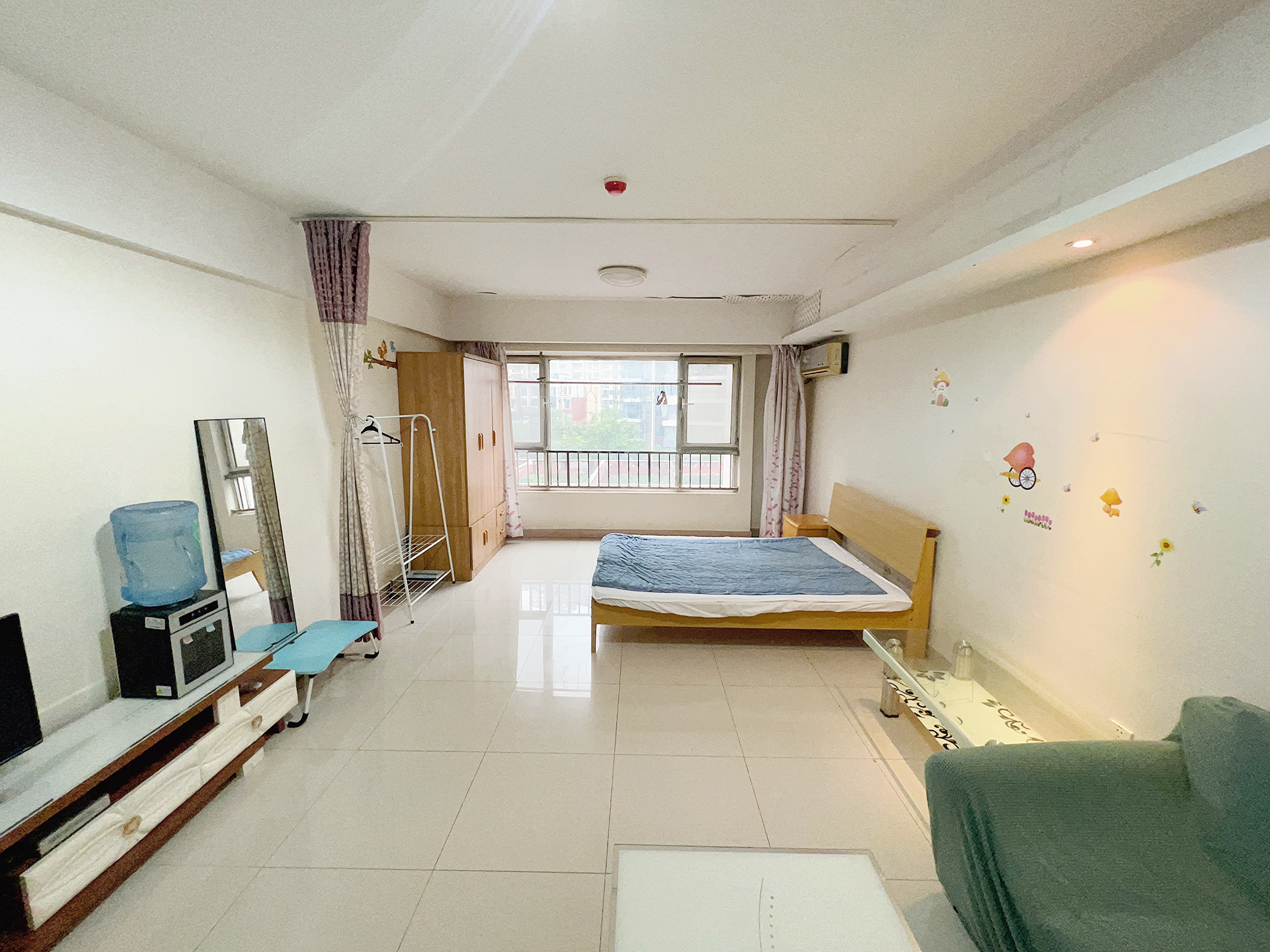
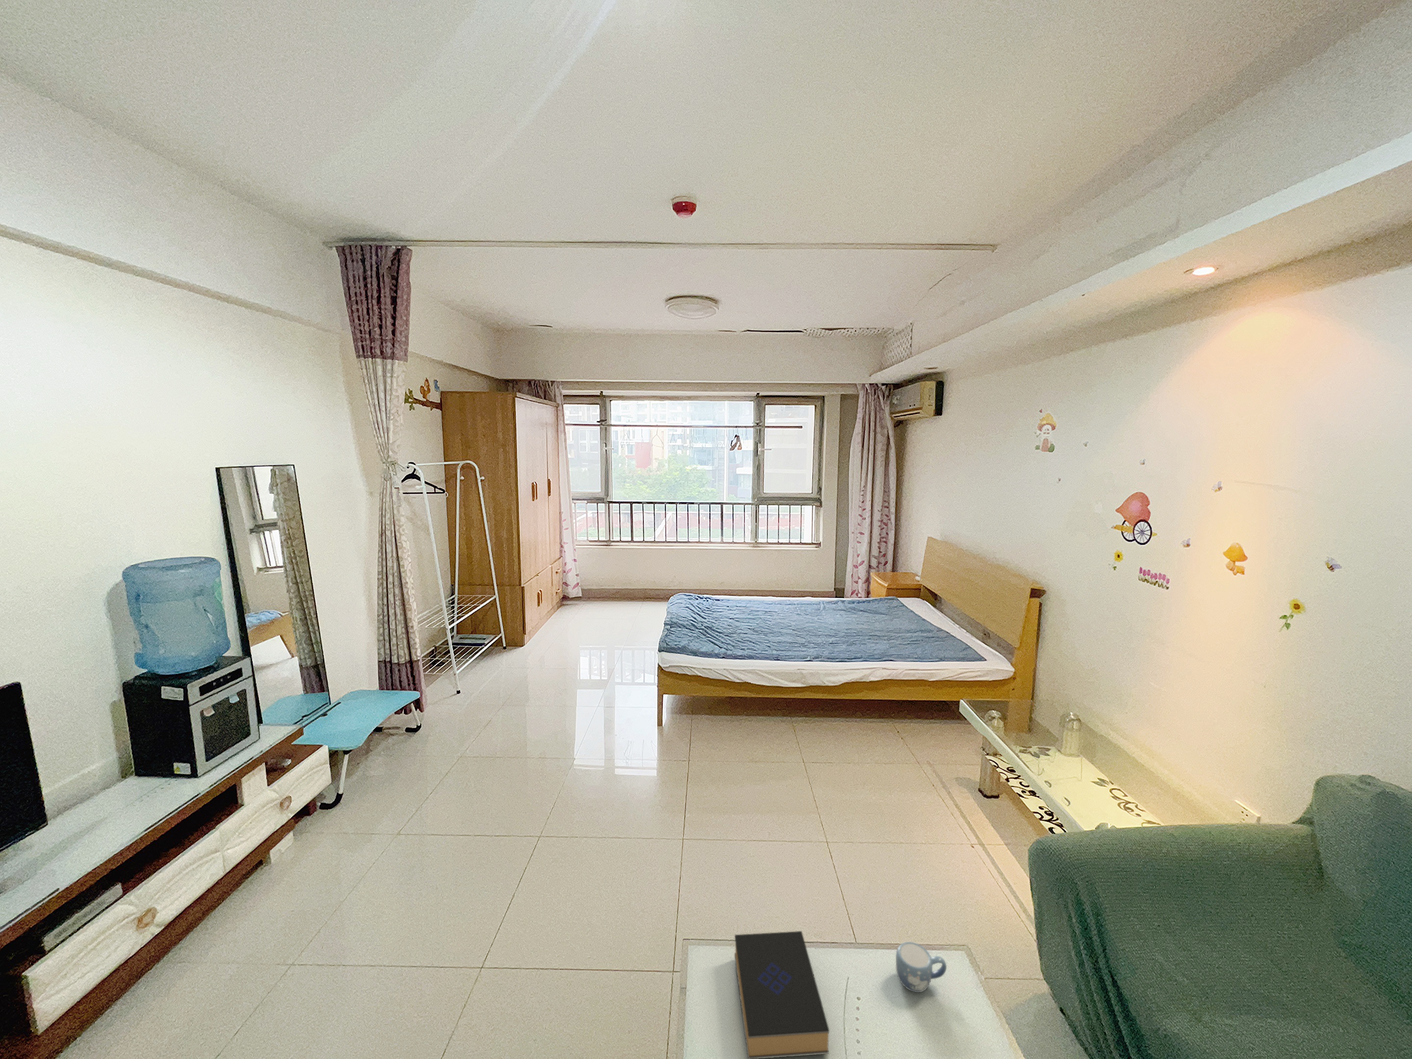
+ mug [895,941,947,992]
+ book [734,931,831,1059]
